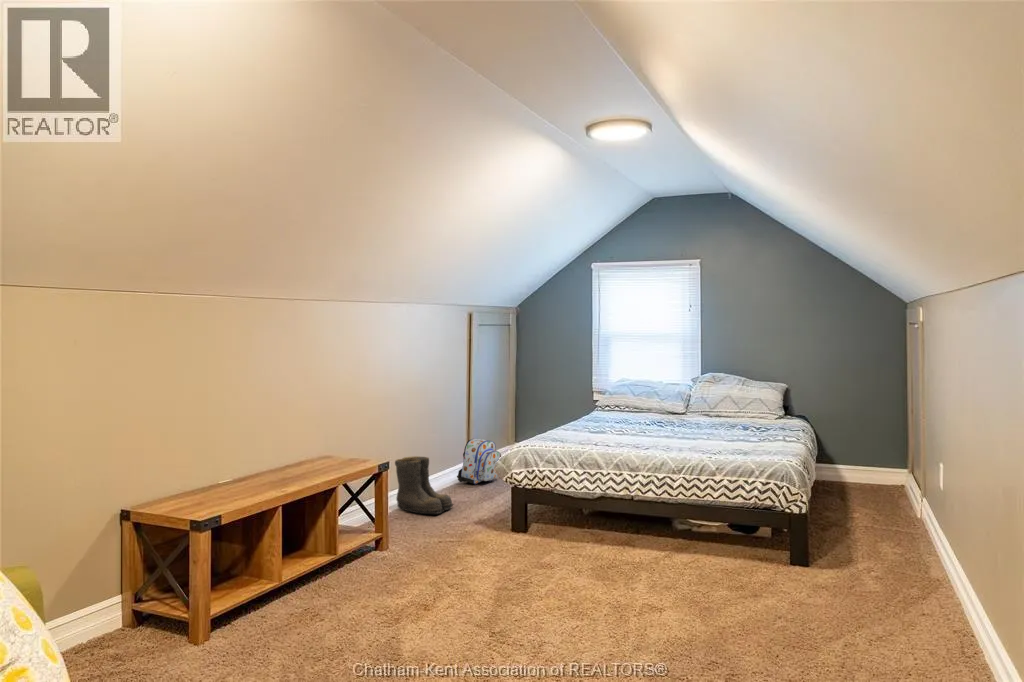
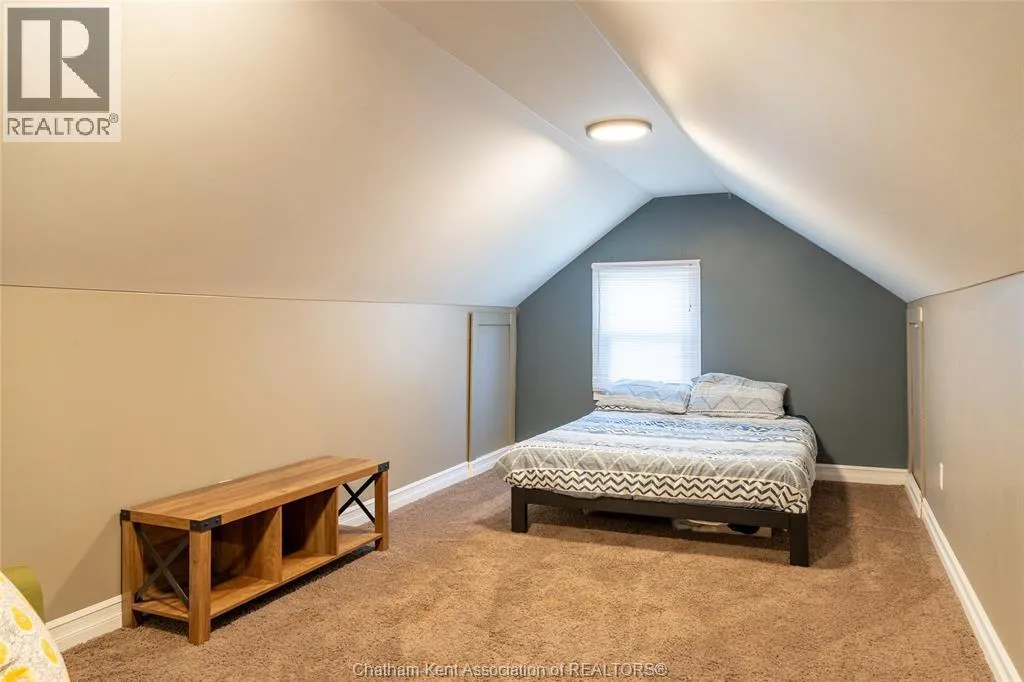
- backpack [456,438,502,485]
- boots [394,455,455,515]
